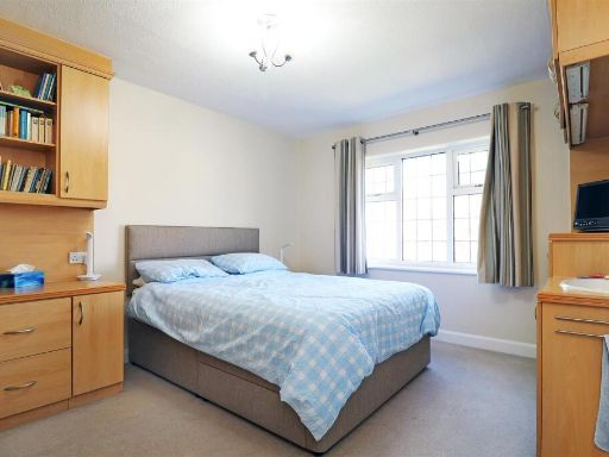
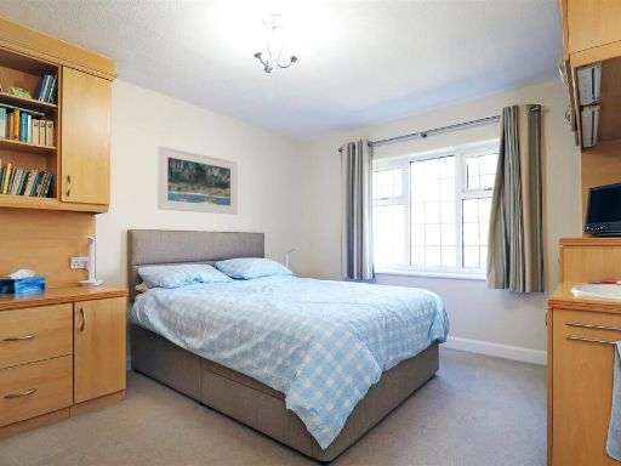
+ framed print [156,144,239,216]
